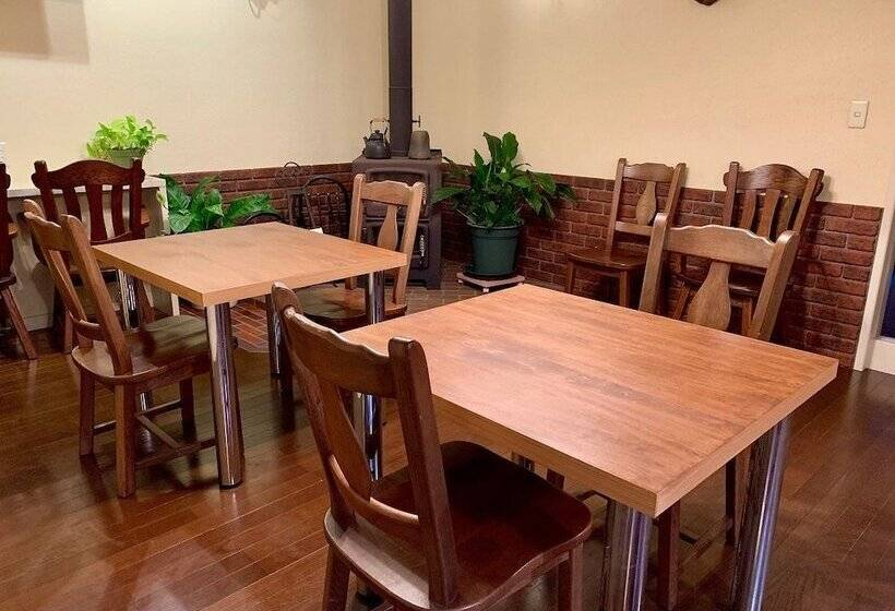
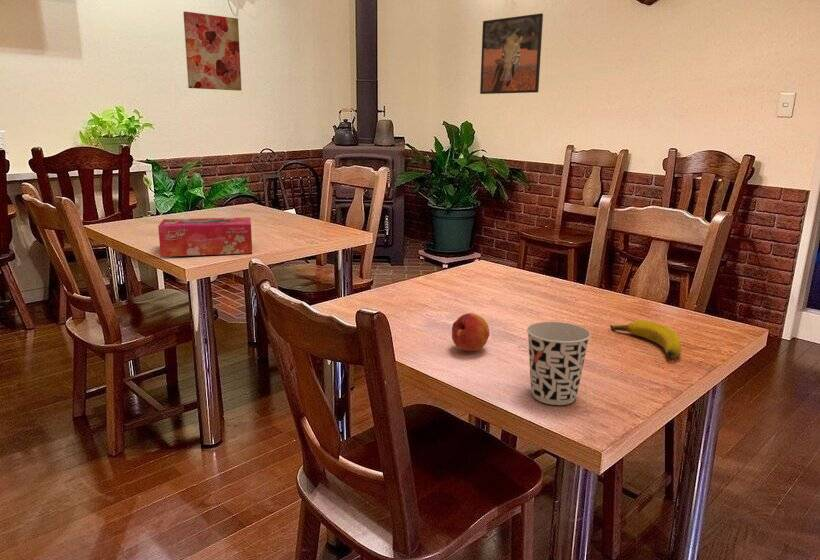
+ wall art [182,11,243,92]
+ tissue box [157,216,253,258]
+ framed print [479,12,544,95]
+ banana [609,320,682,358]
+ fruit [451,312,490,352]
+ cup [526,321,592,406]
